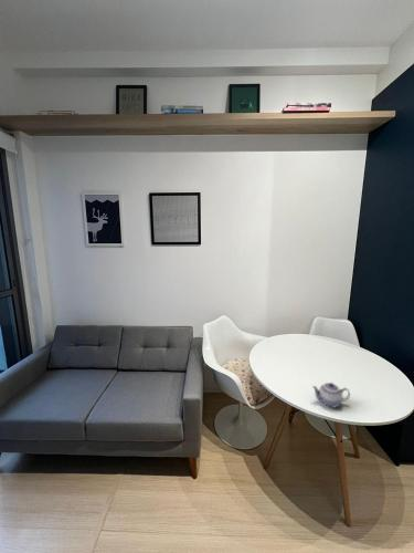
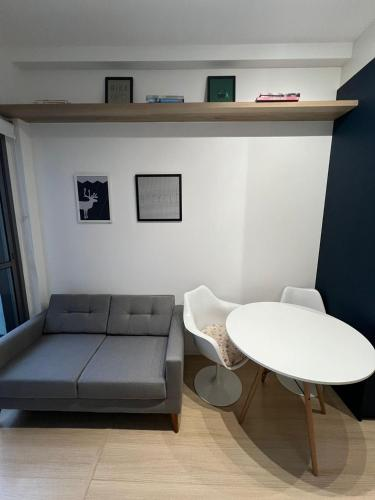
- teapot [311,382,351,409]
